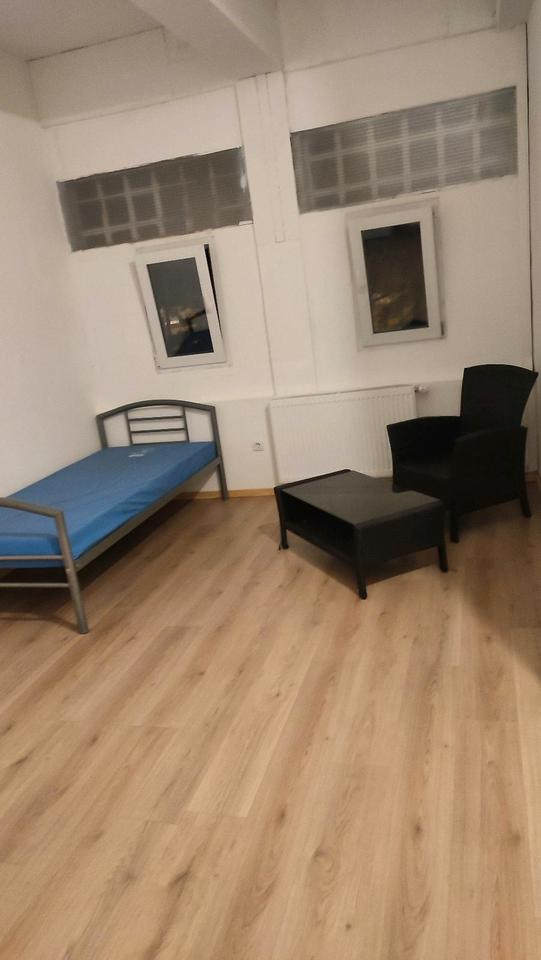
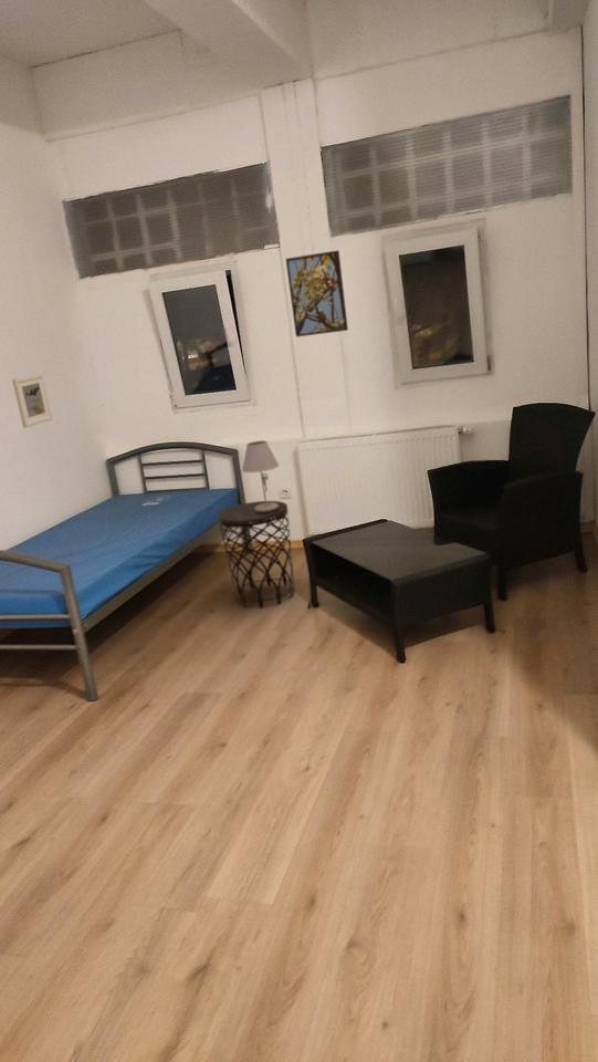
+ table lamp [241,439,281,512]
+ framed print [285,249,349,339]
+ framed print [11,373,53,429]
+ side table [216,500,295,608]
